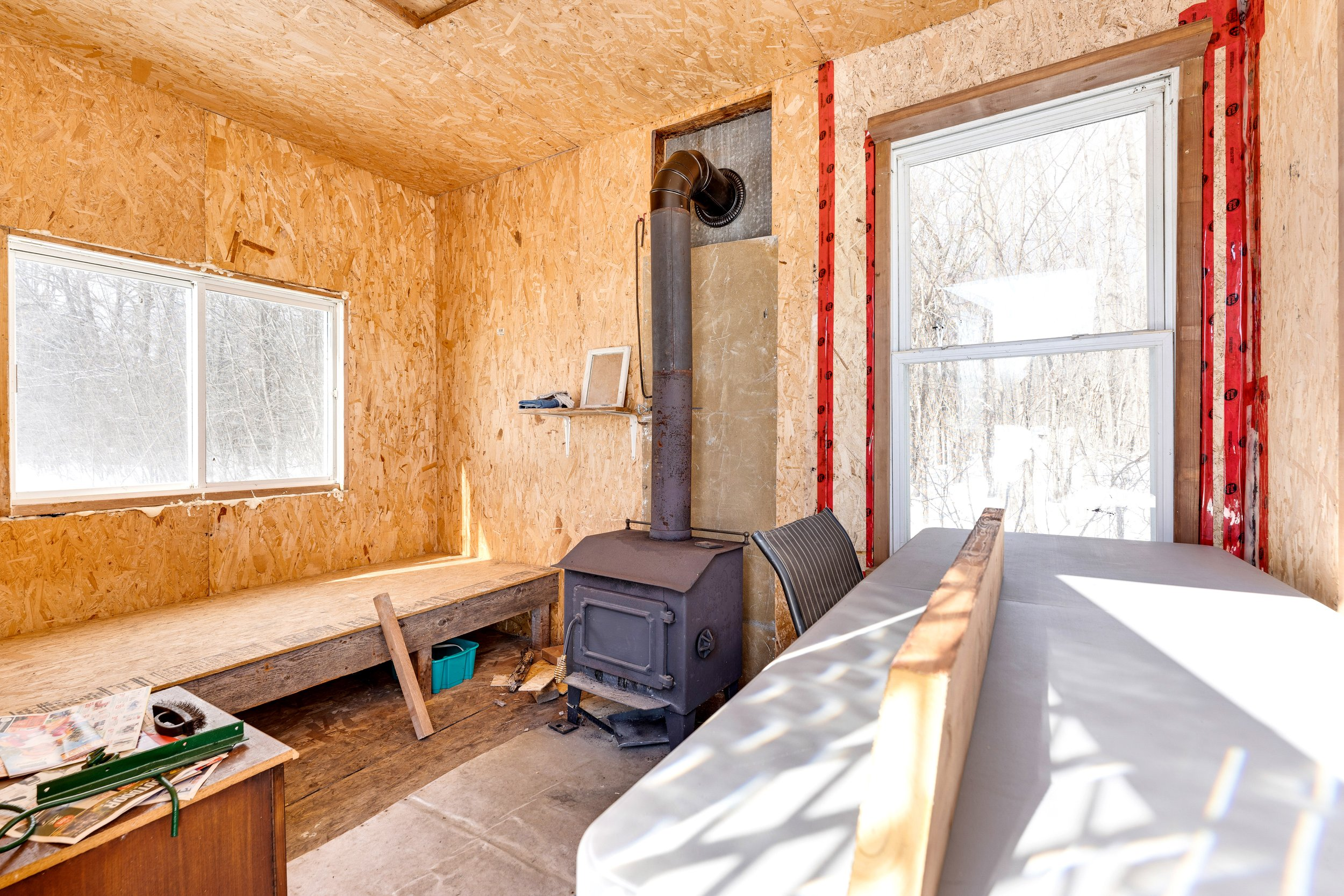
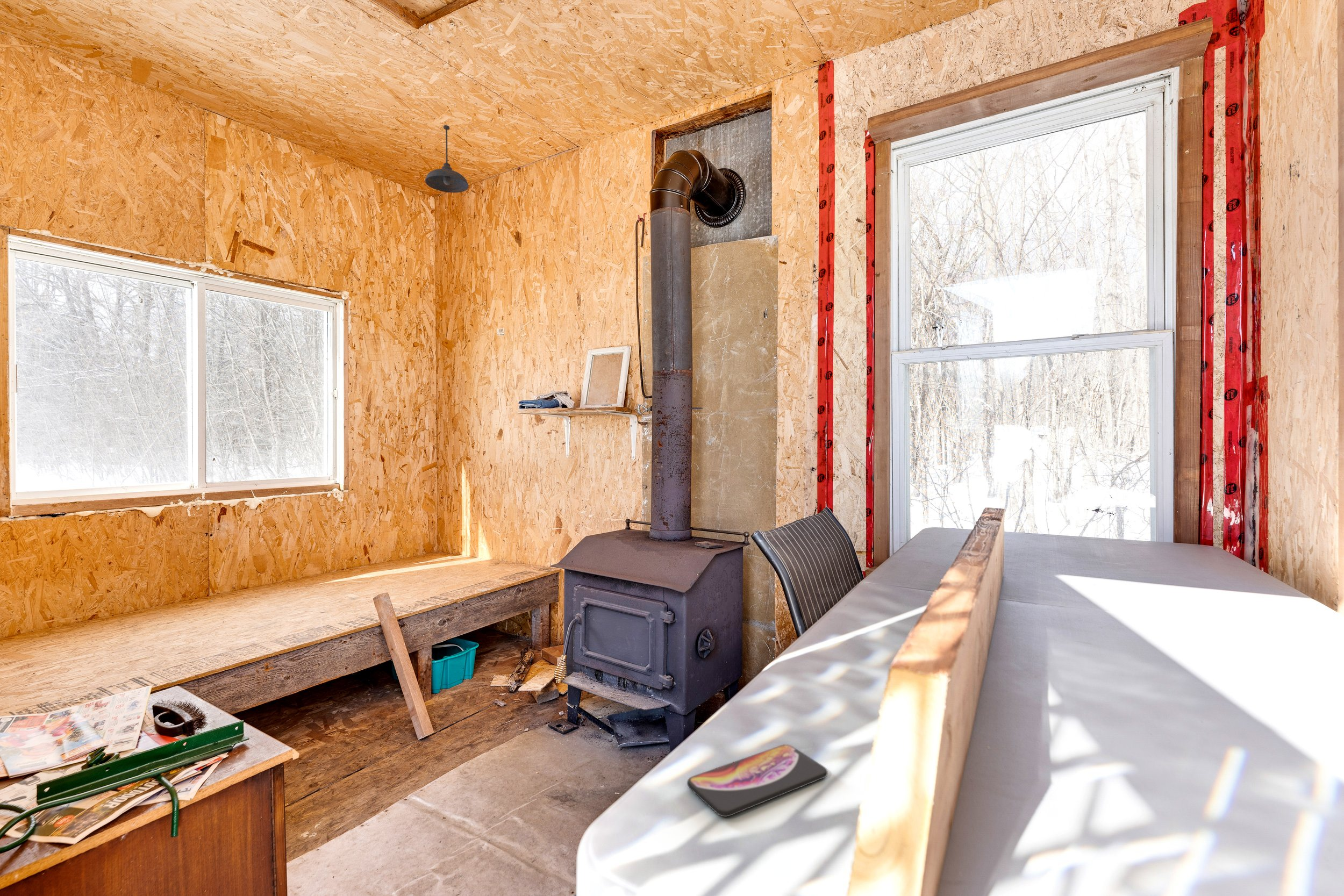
+ pendant light [425,125,469,193]
+ smartphone [687,744,828,818]
